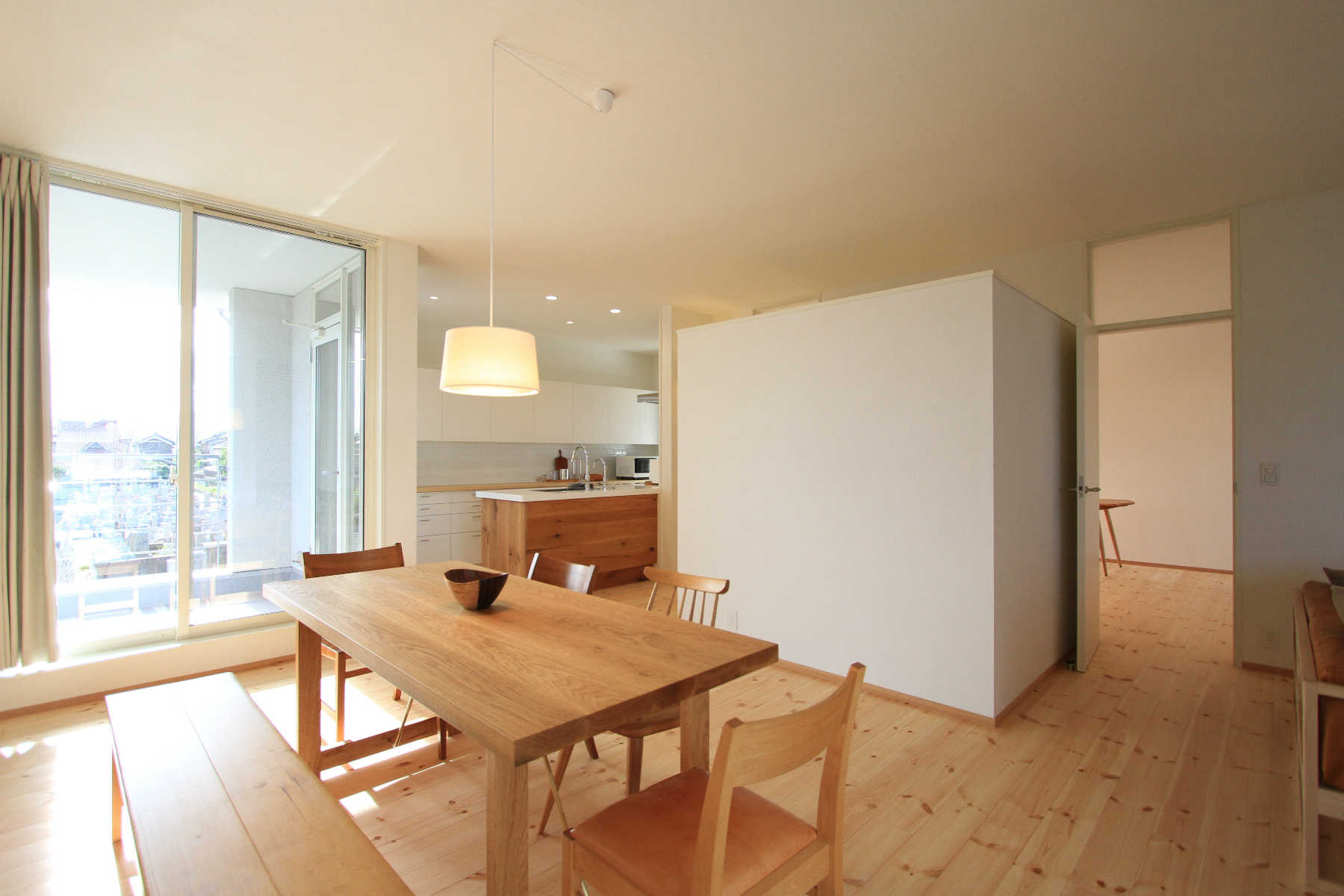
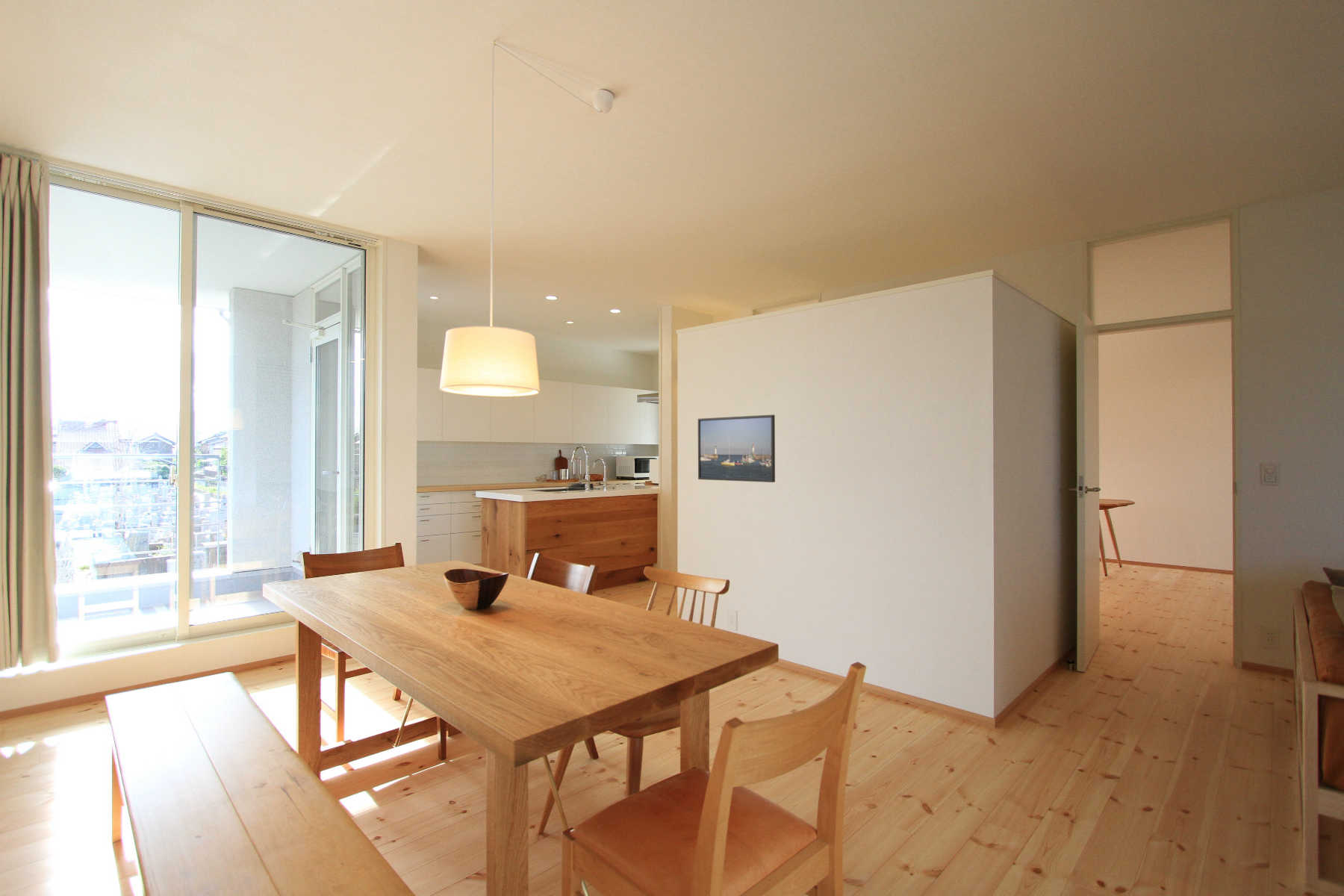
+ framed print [697,414,776,483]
